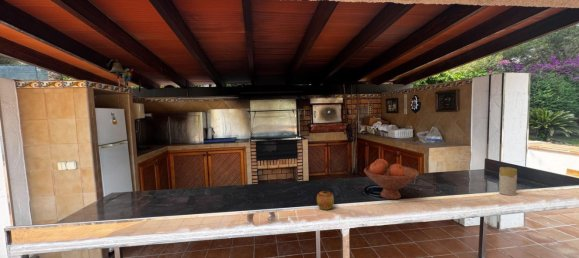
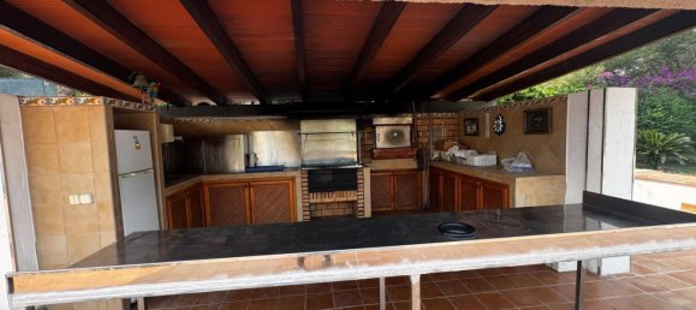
- apple [316,189,335,211]
- fruit bowl [363,158,420,200]
- candle [498,166,518,197]
